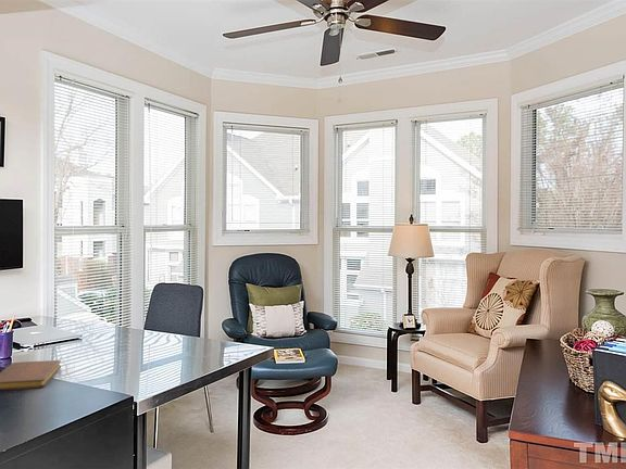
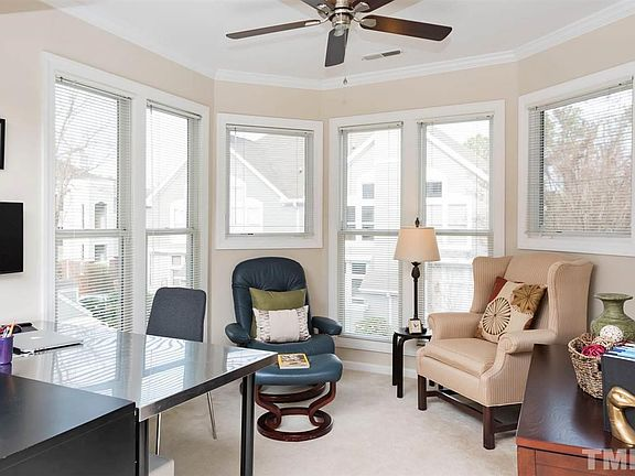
- notebook [0,359,62,391]
